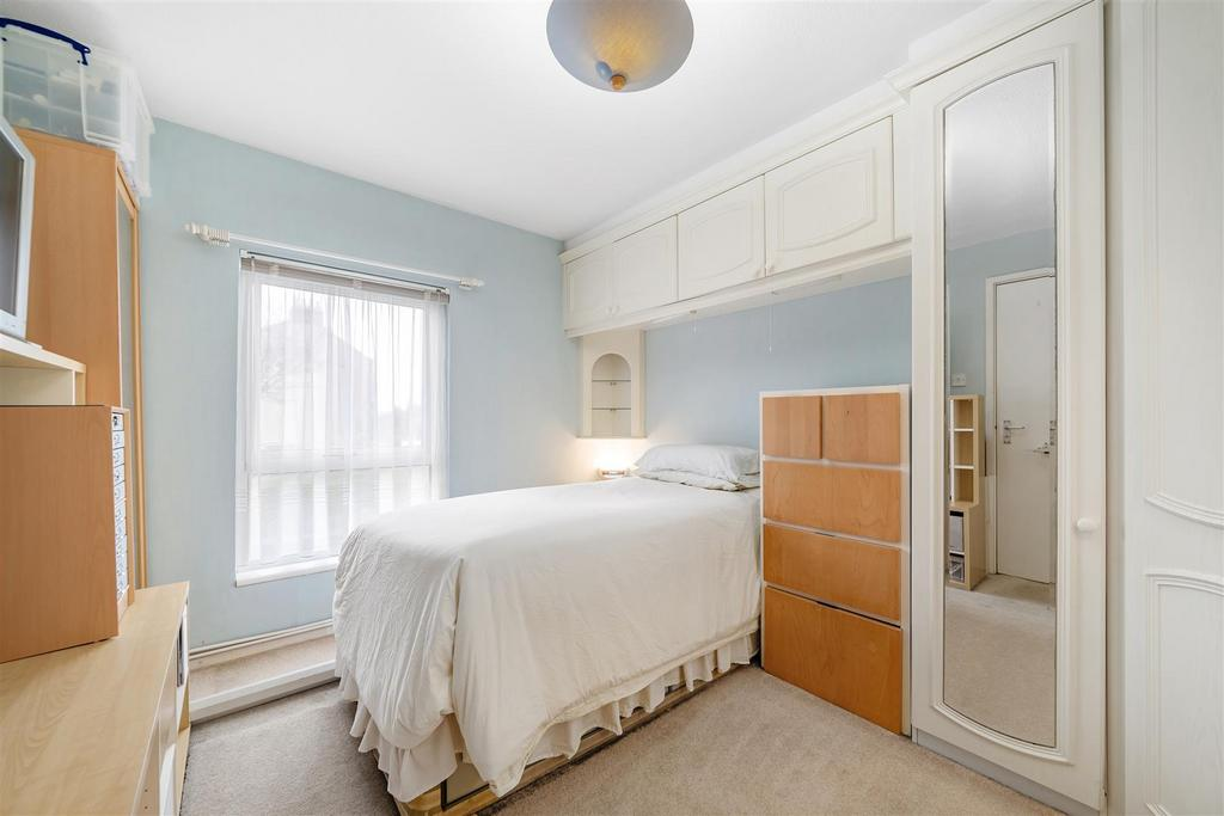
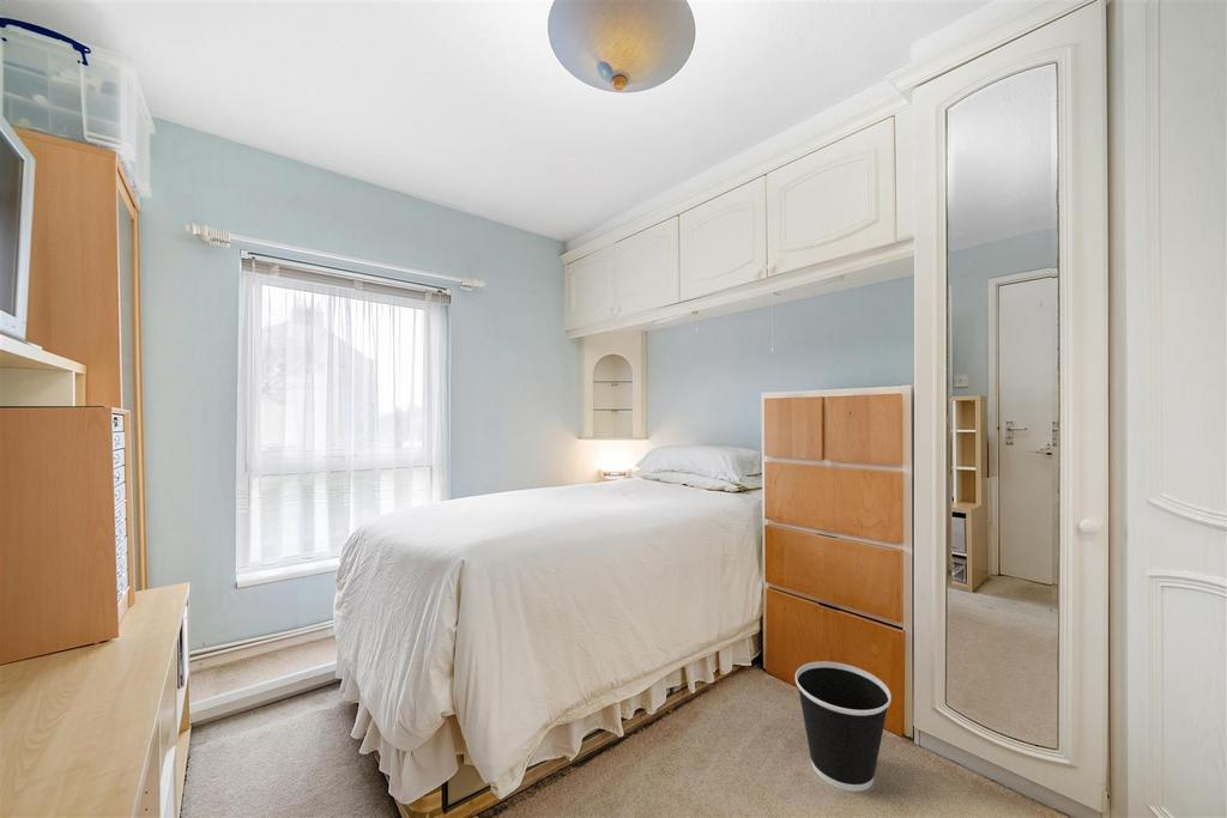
+ wastebasket [794,661,893,793]
